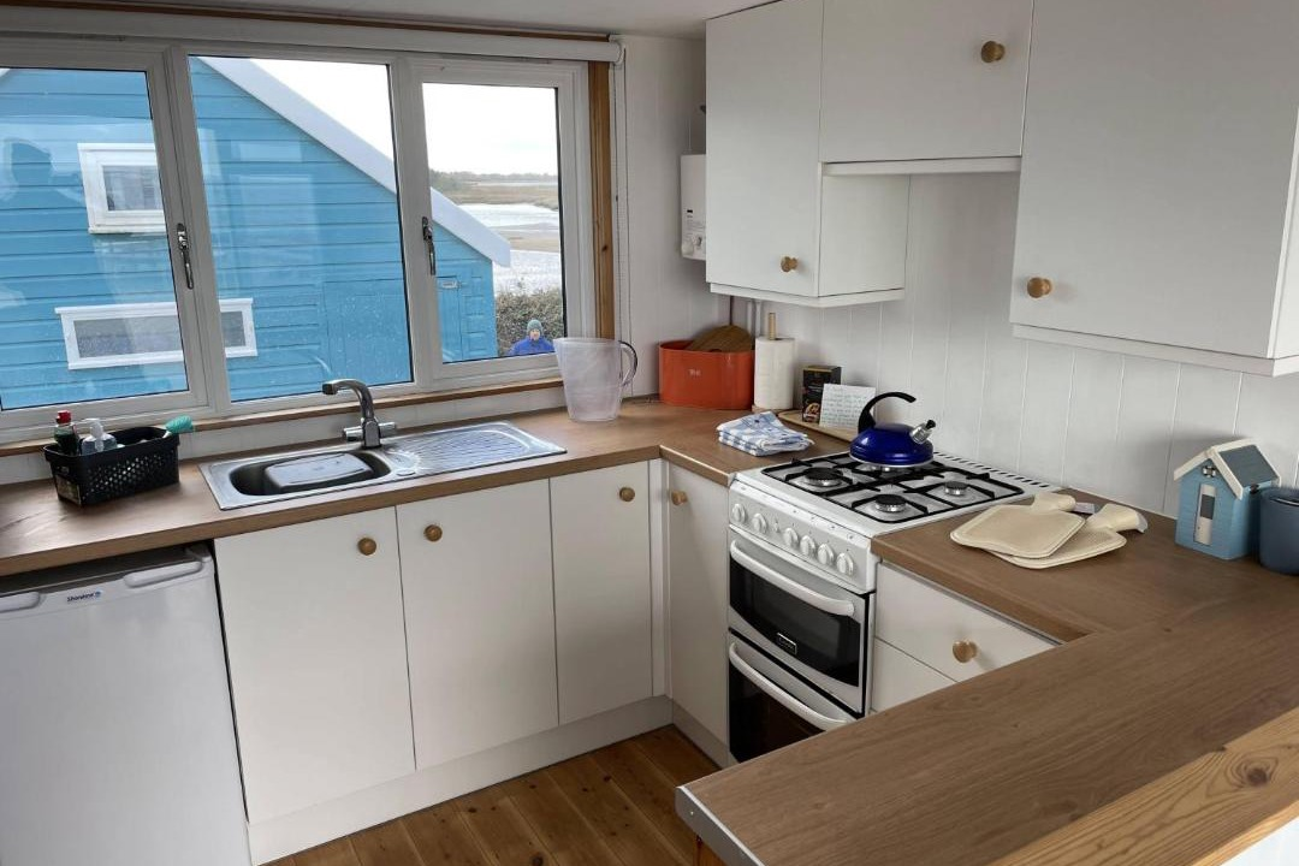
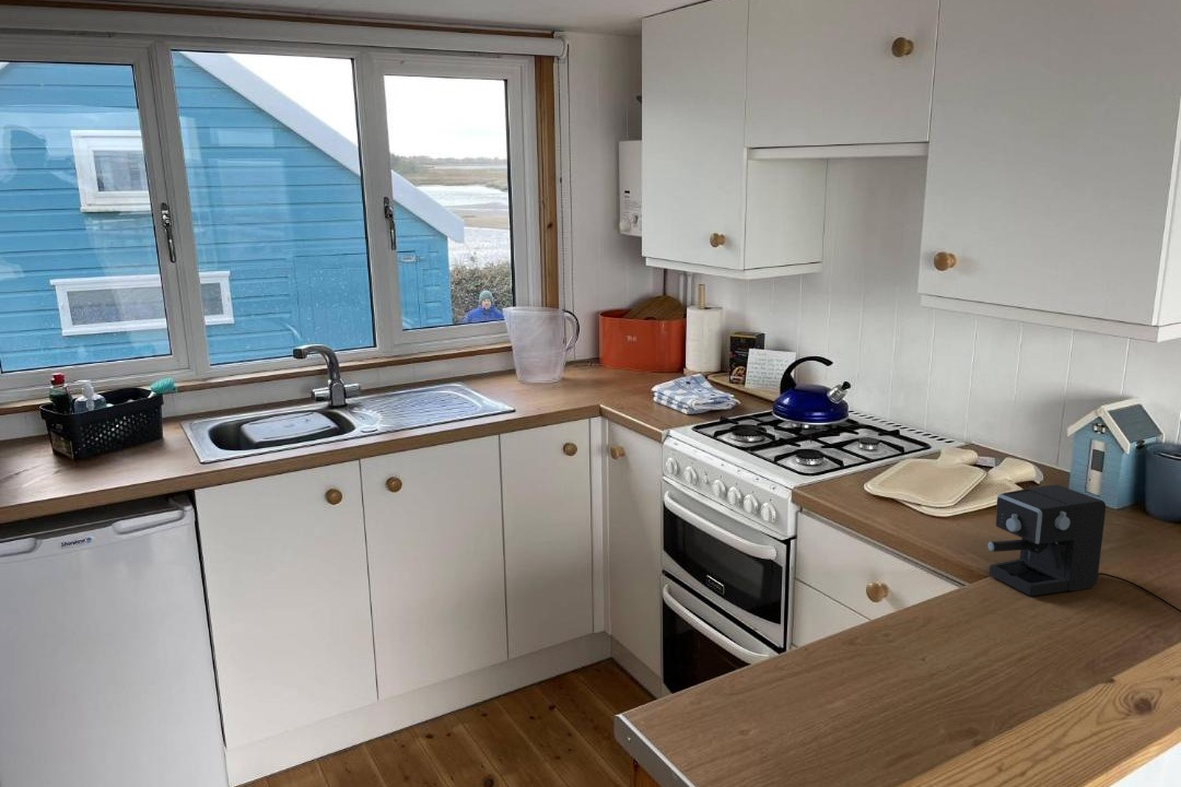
+ coffee maker [986,484,1181,613]
